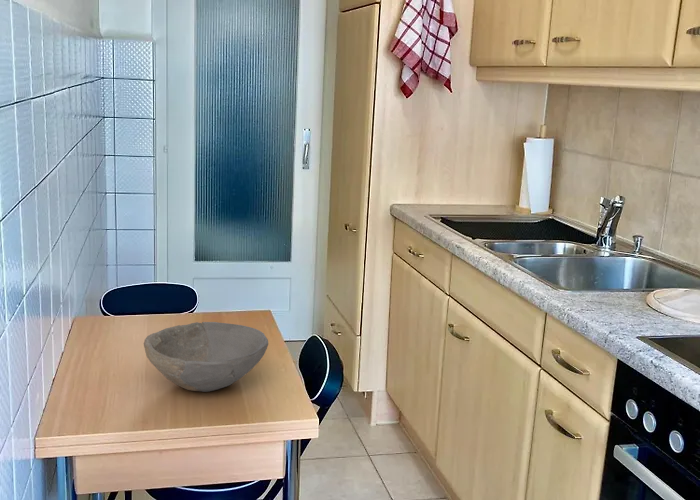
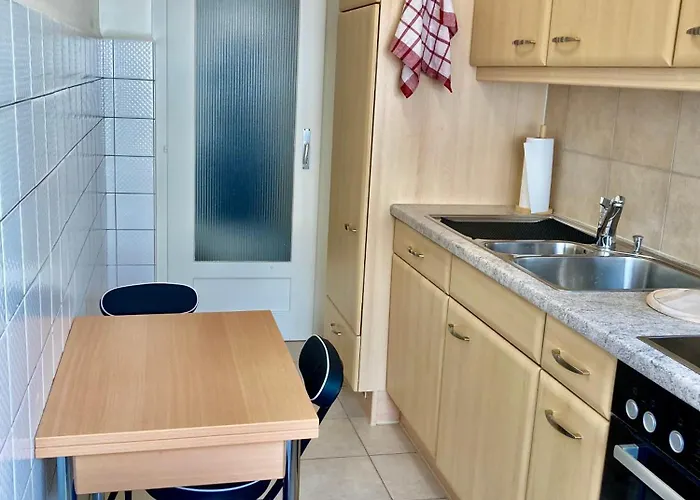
- bowl [143,321,269,393]
